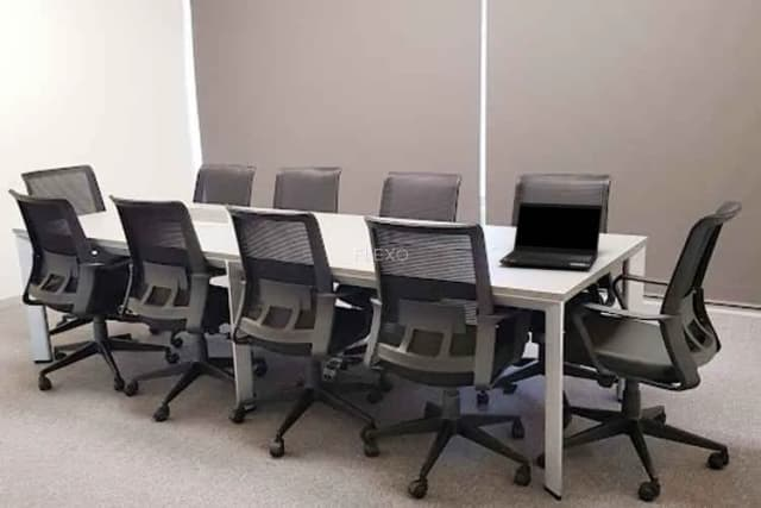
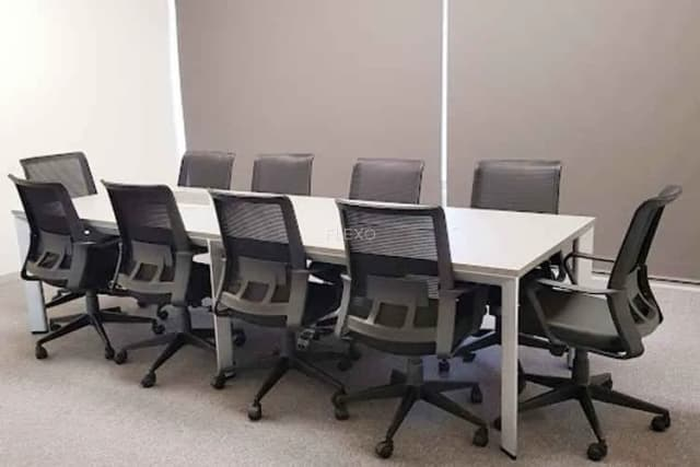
- laptop computer [498,201,604,270]
